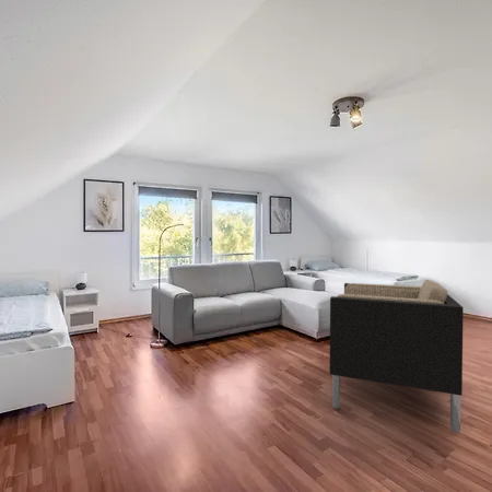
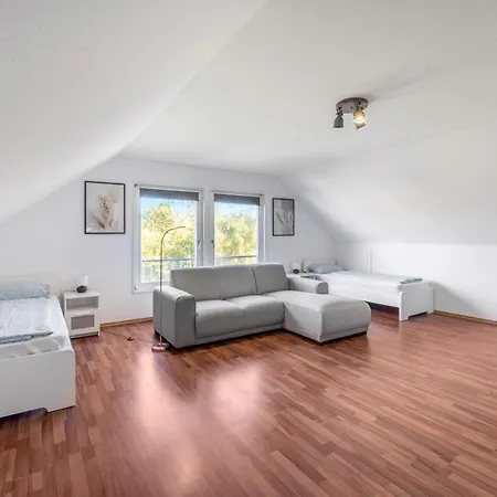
- armchair [329,279,465,434]
